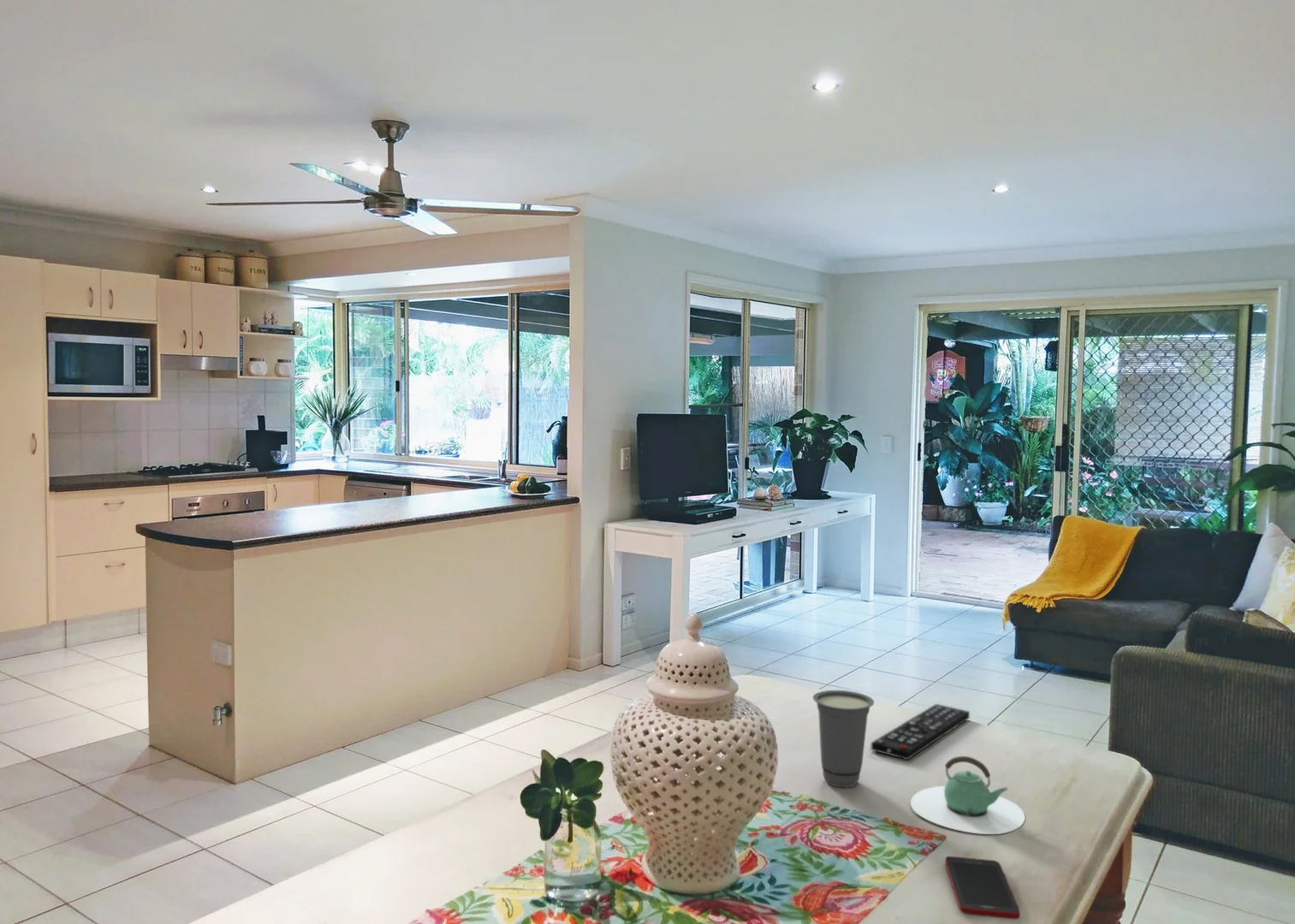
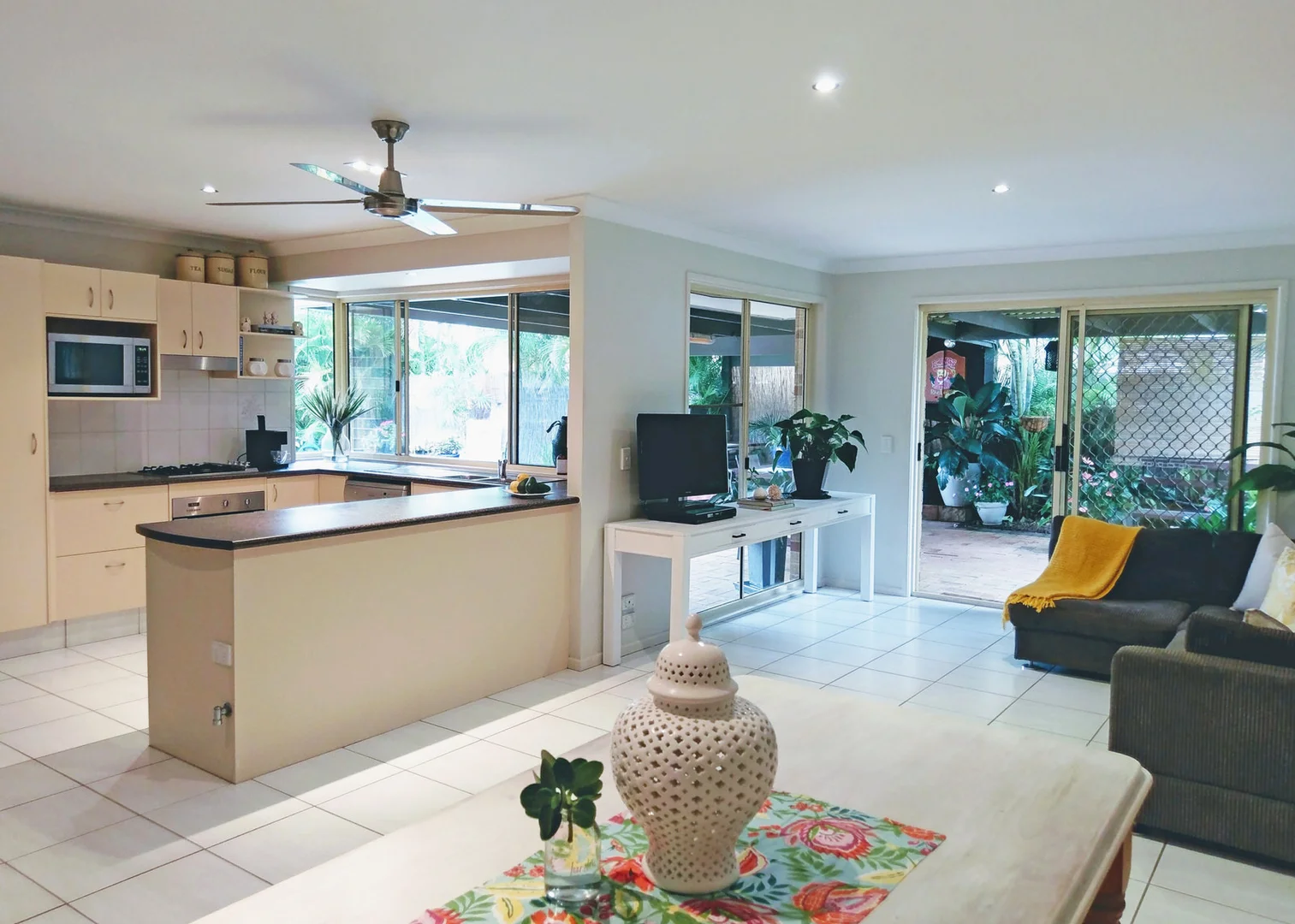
- cup [812,690,875,788]
- cell phone [944,856,1021,920]
- remote control [870,703,971,761]
- teapot [910,755,1026,835]
